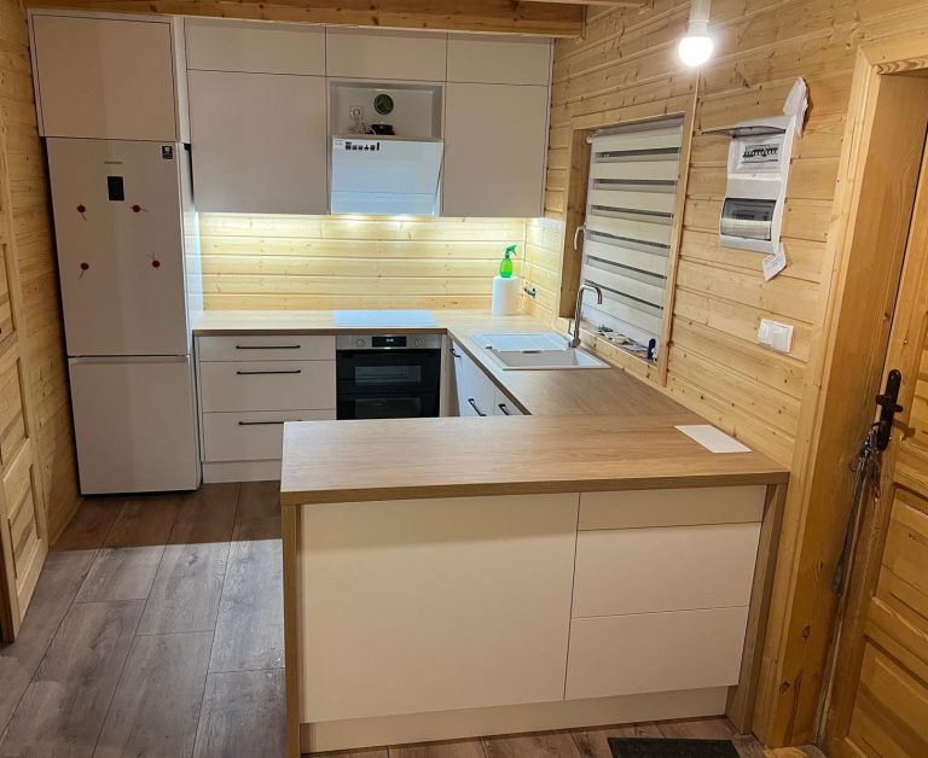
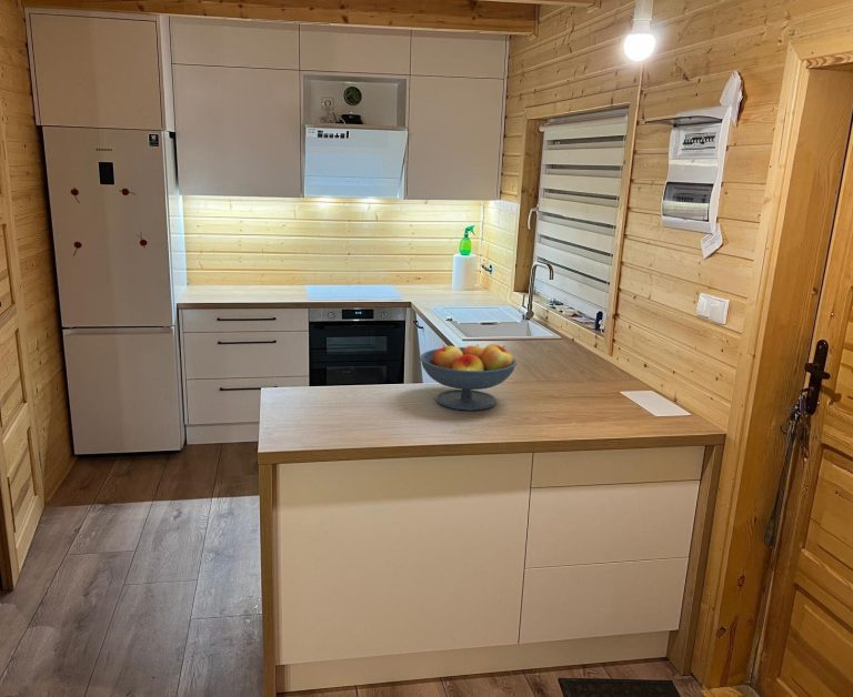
+ fruit bowl [419,343,518,412]
